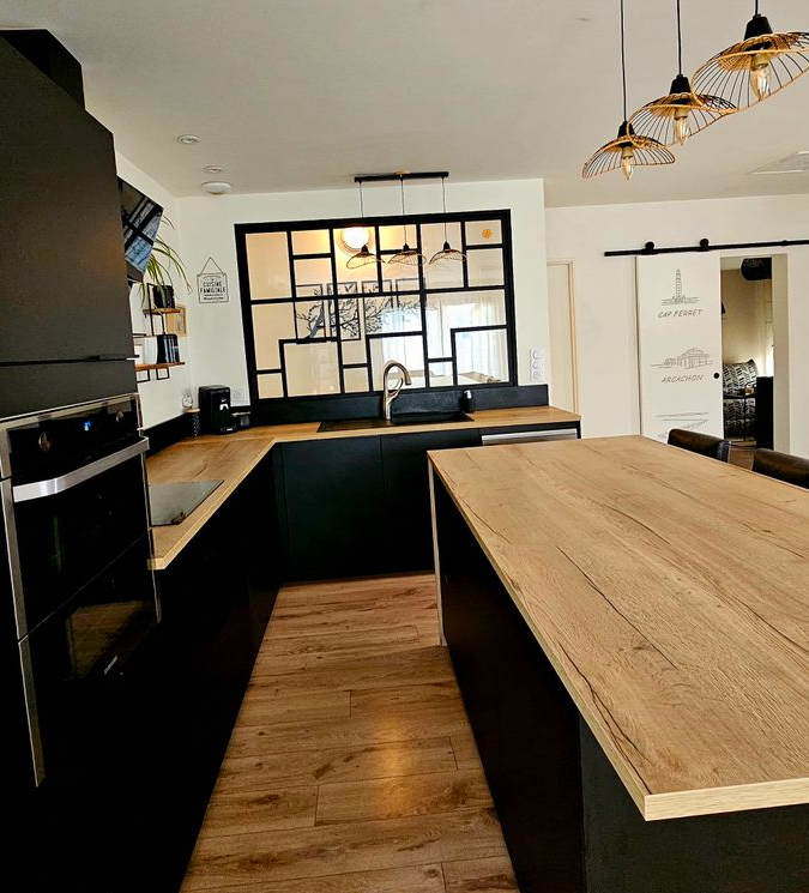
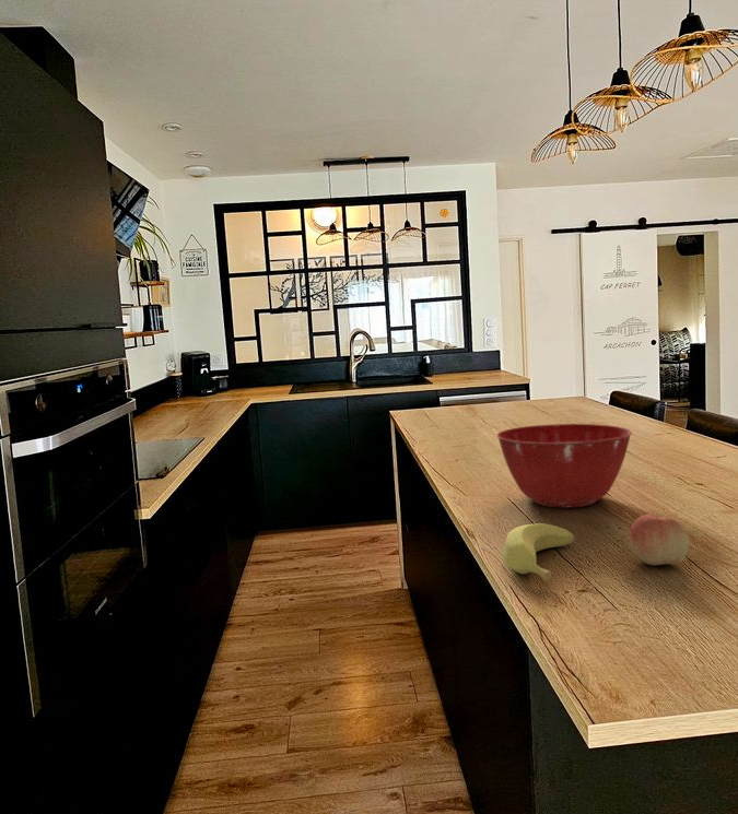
+ mixing bowl [495,423,633,508]
+ banana [502,522,575,582]
+ fruit [628,512,690,566]
